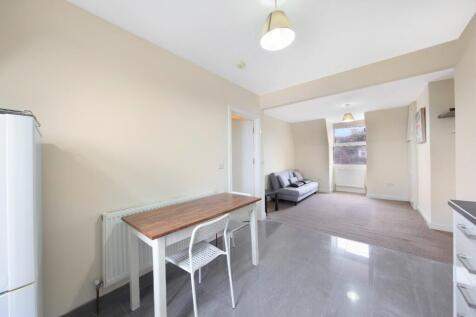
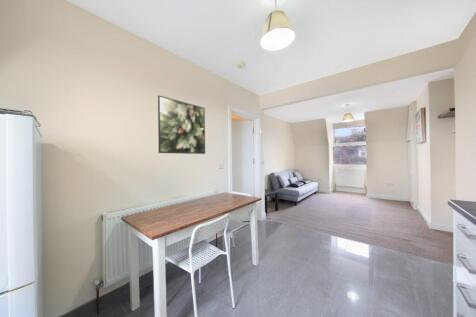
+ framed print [157,94,206,155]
